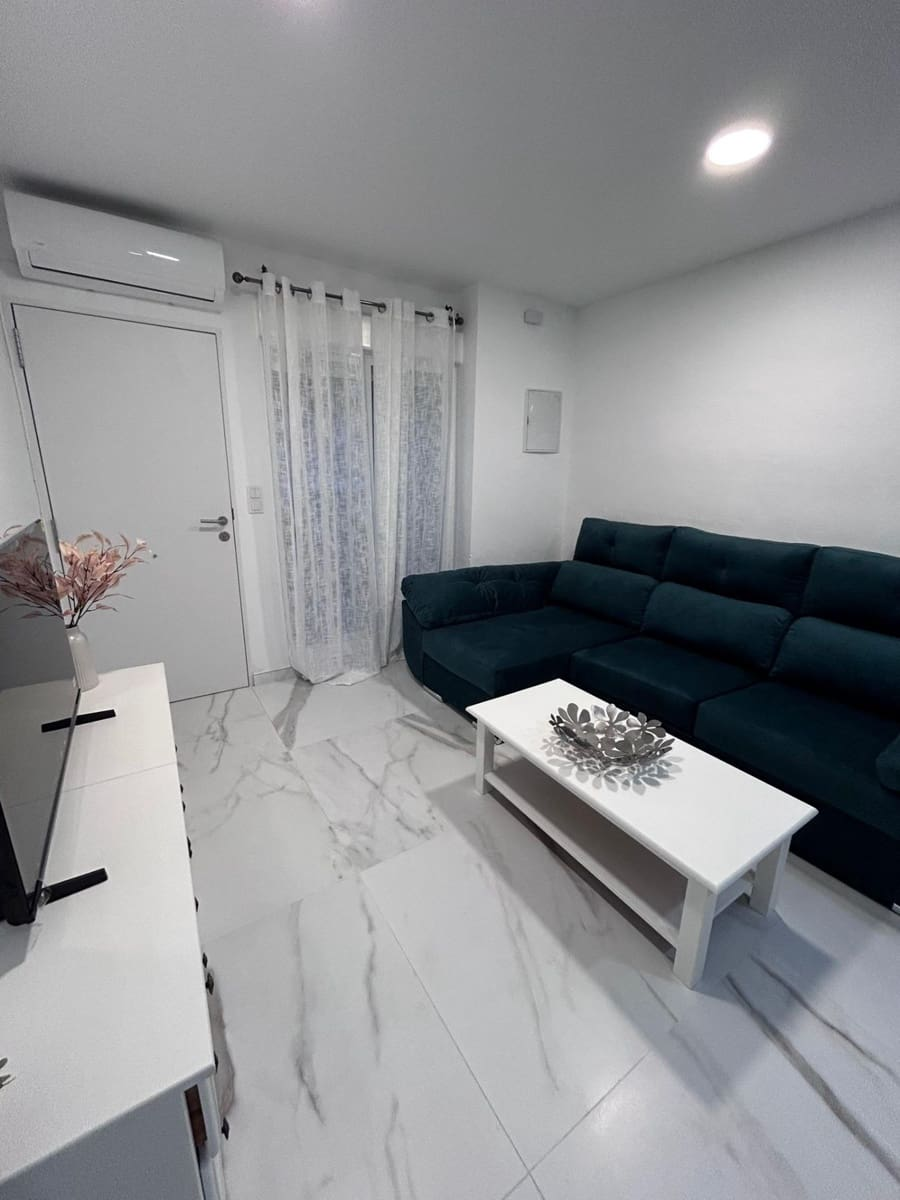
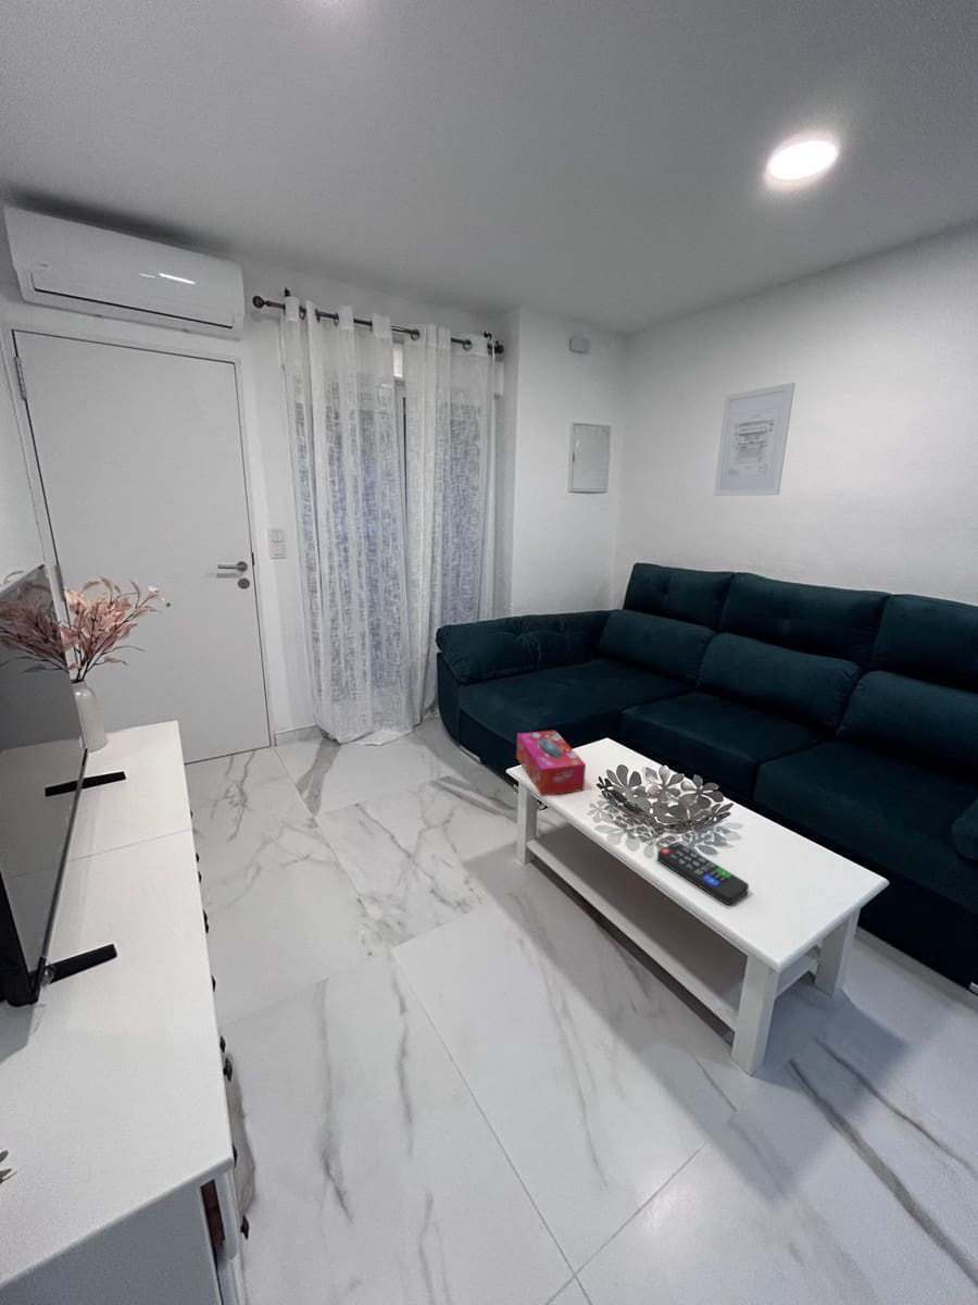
+ remote control [656,841,750,906]
+ wall art [713,382,797,497]
+ tissue box [515,730,587,797]
